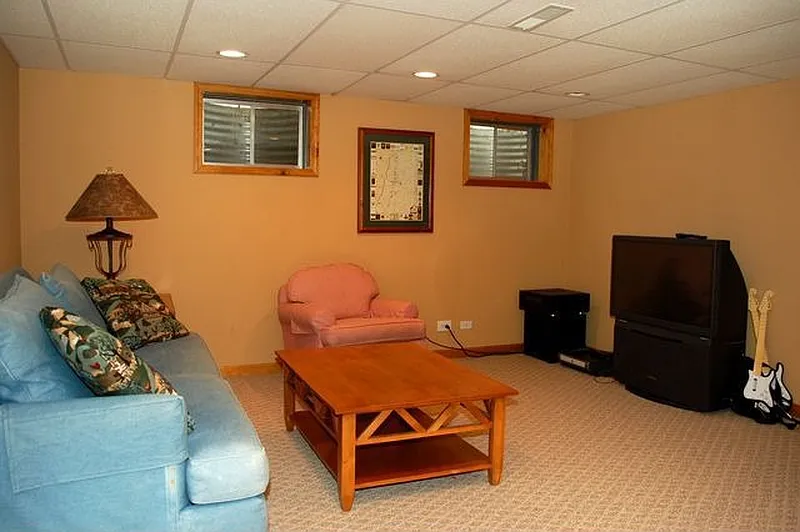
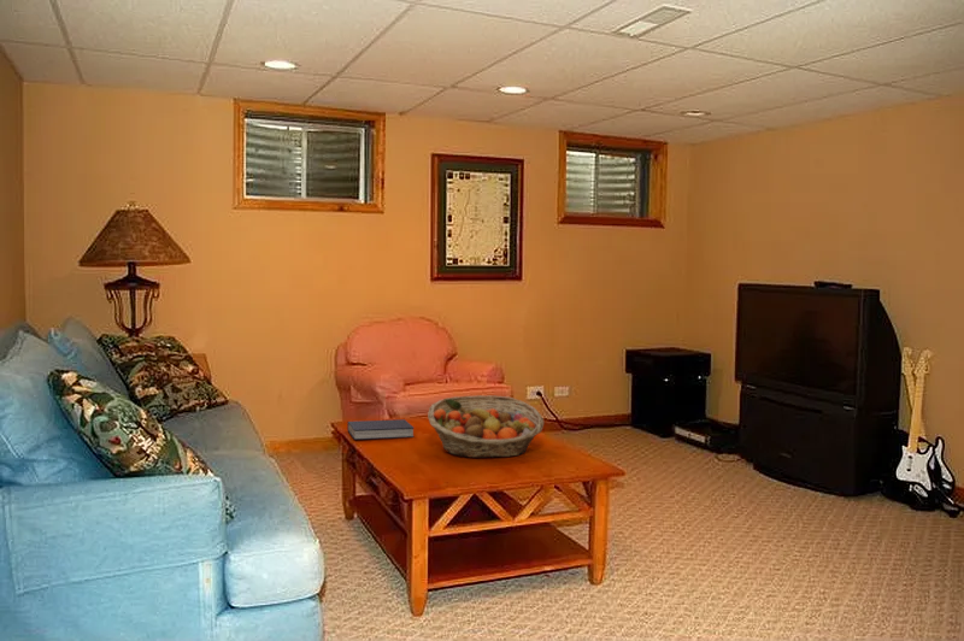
+ fruit basket [427,394,545,459]
+ book [346,418,415,441]
